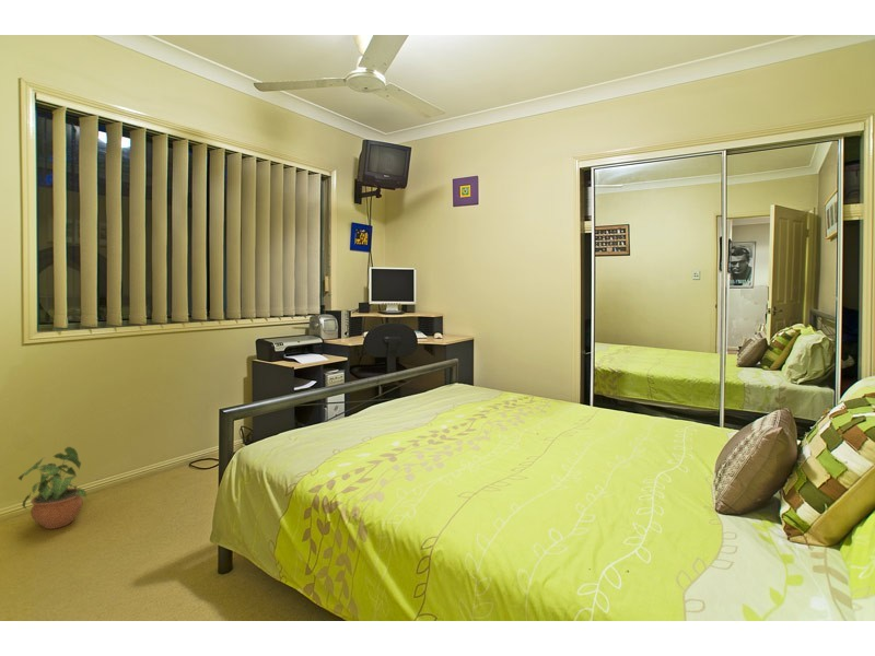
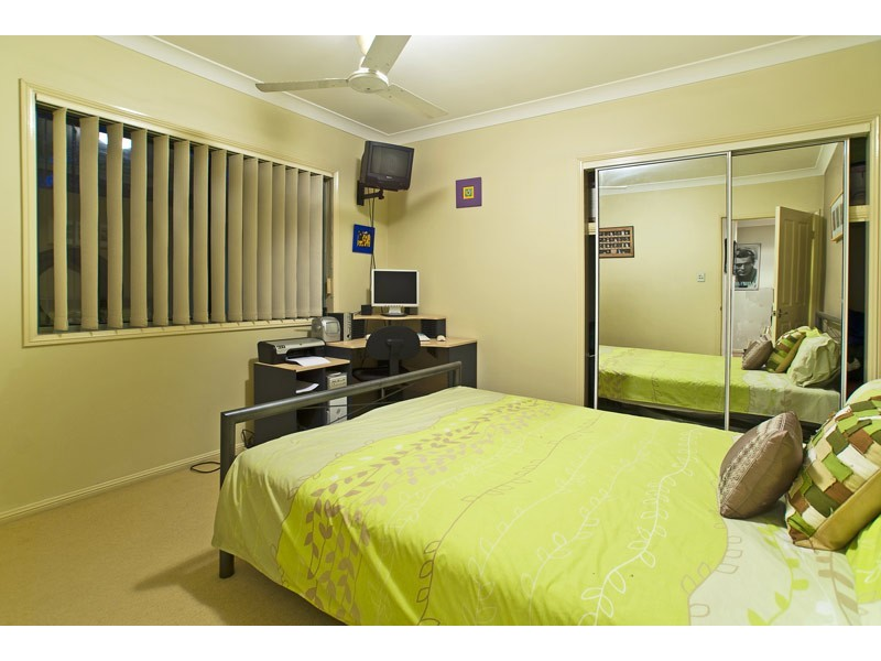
- potted plant [18,446,88,530]
